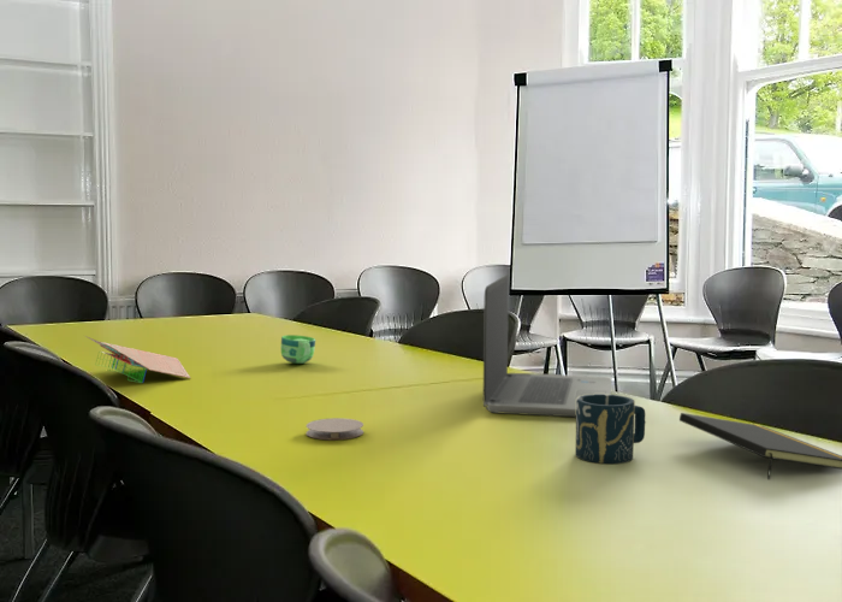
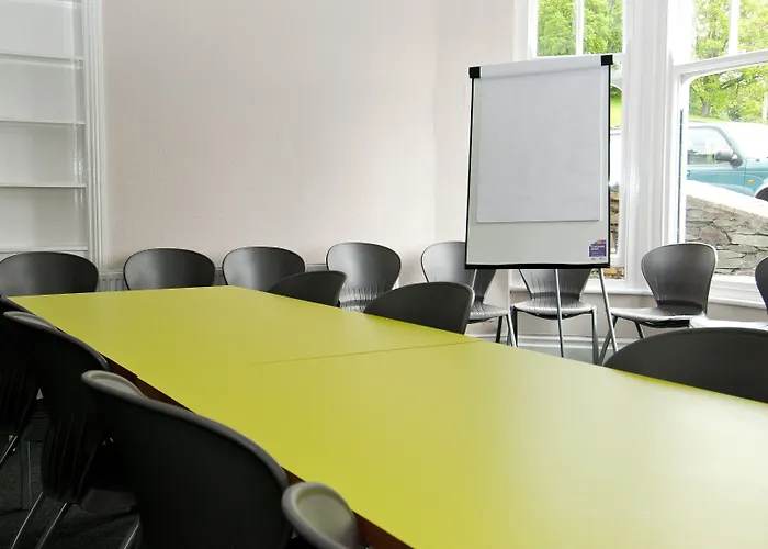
- cup [574,394,646,465]
- coaster [306,417,364,441]
- papers [84,335,191,384]
- cup [279,334,316,365]
- notepad [678,412,842,480]
- laptop computer [482,273,612,418]
